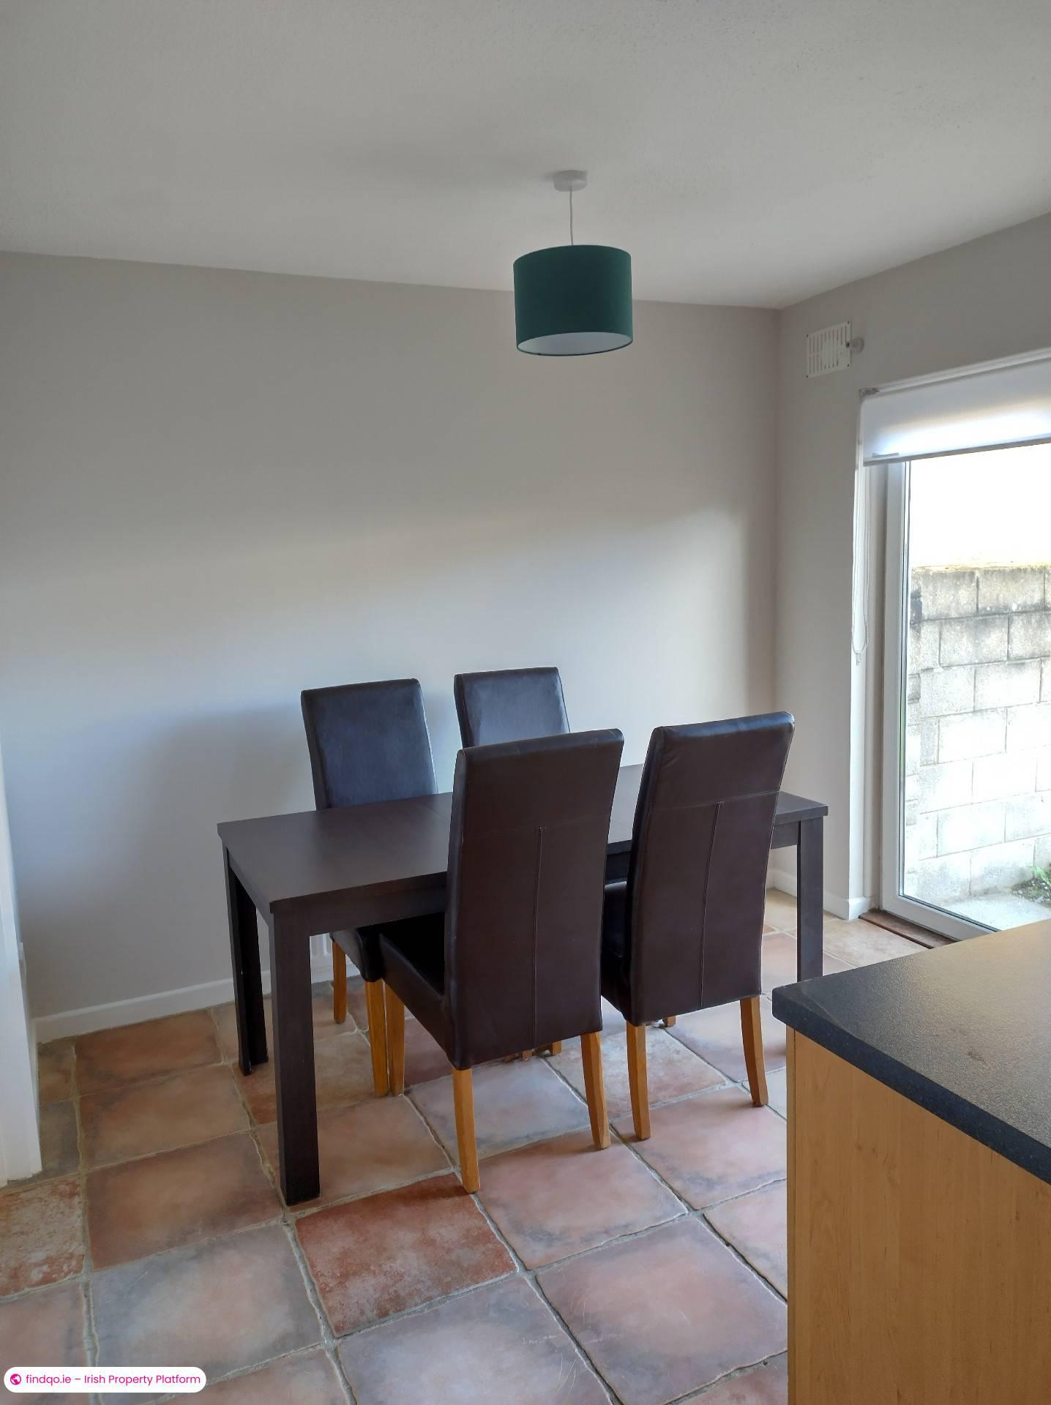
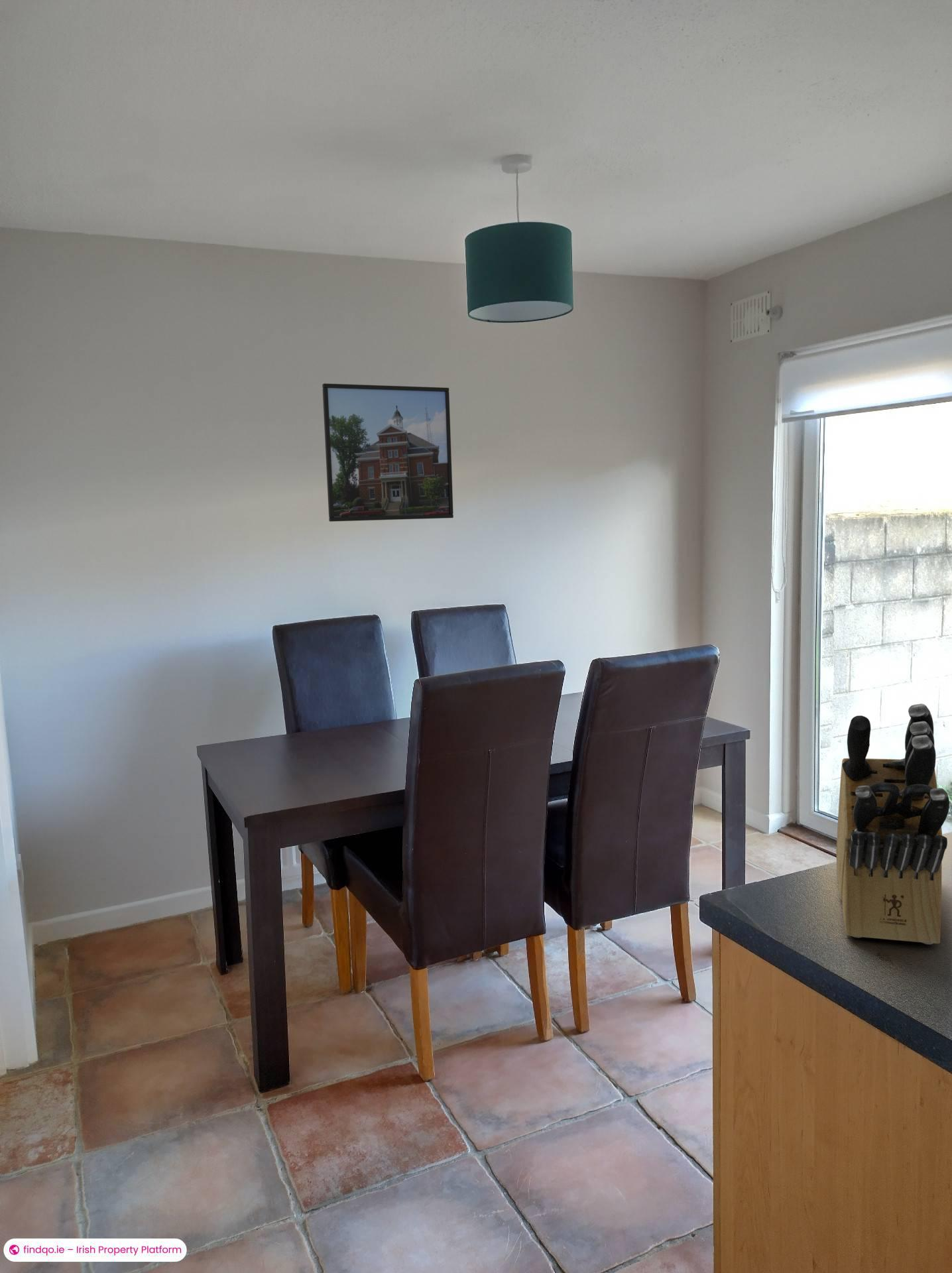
+ knife block [836,703,950,945]
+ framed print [322,383,454,522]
